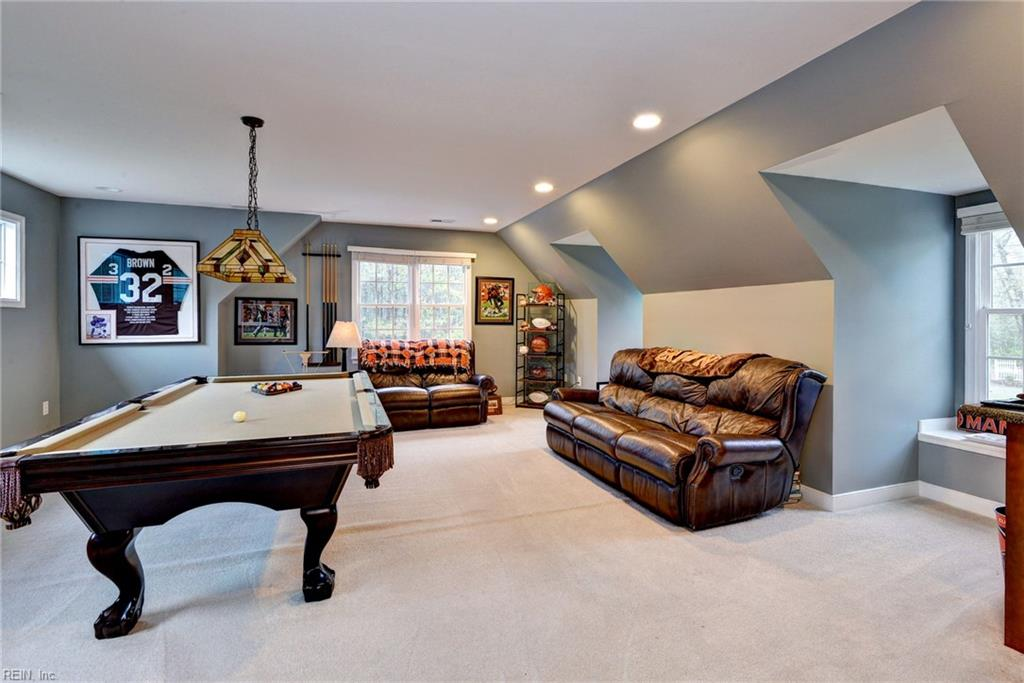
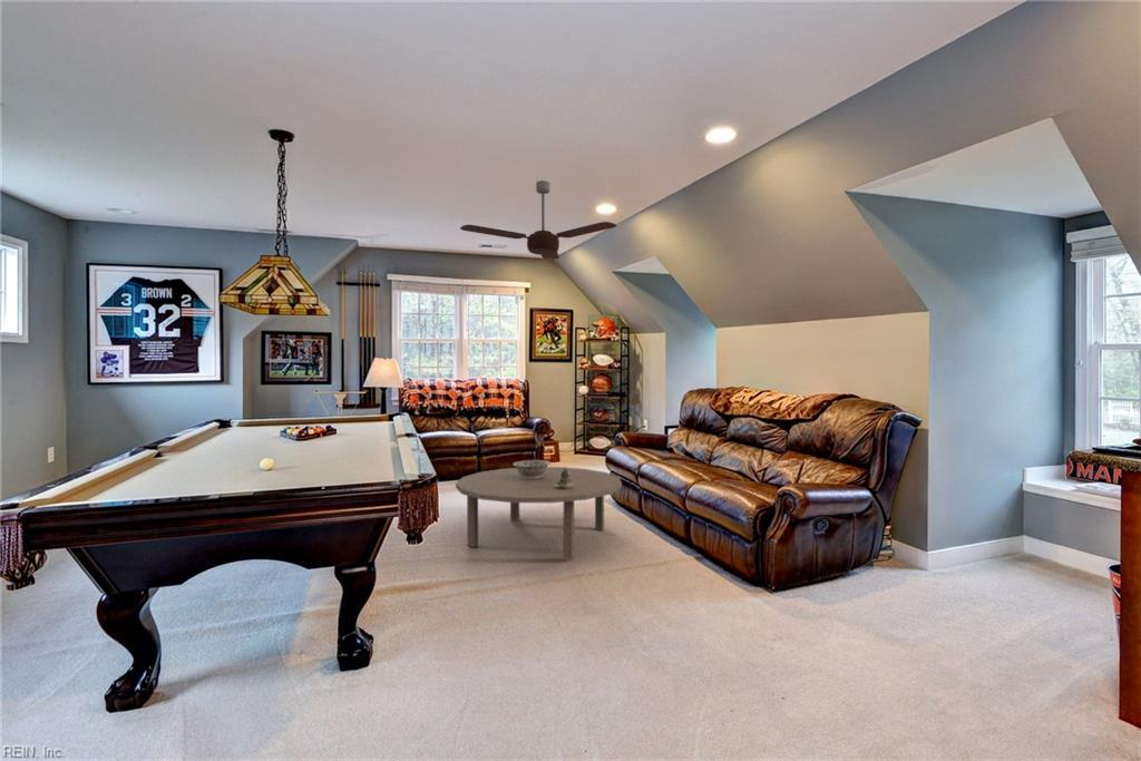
+ decorative bowl [513,459,552,479]
+ succulent planter [555,465,573,489]
+ coffee table [455,466,623,559]
+ ceiling fan [459,179,617,261]
